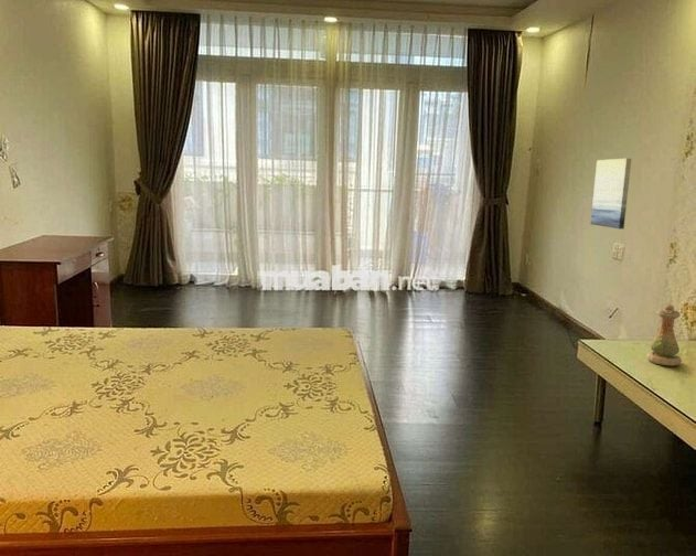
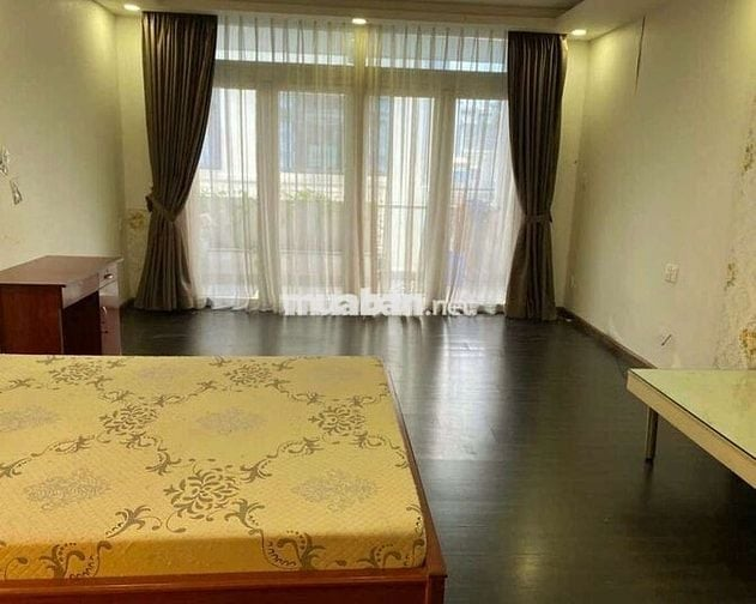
- wall art [590,158,632,231]
- vase [645,302,683,367]
